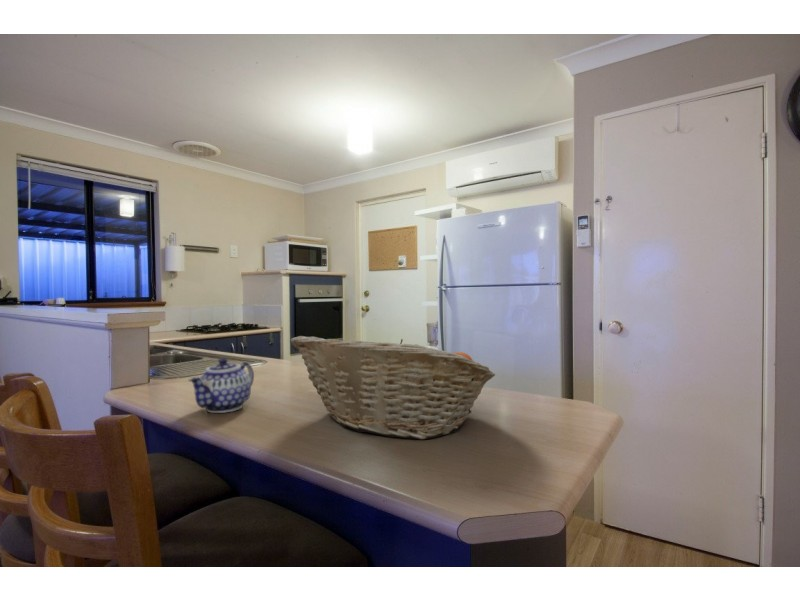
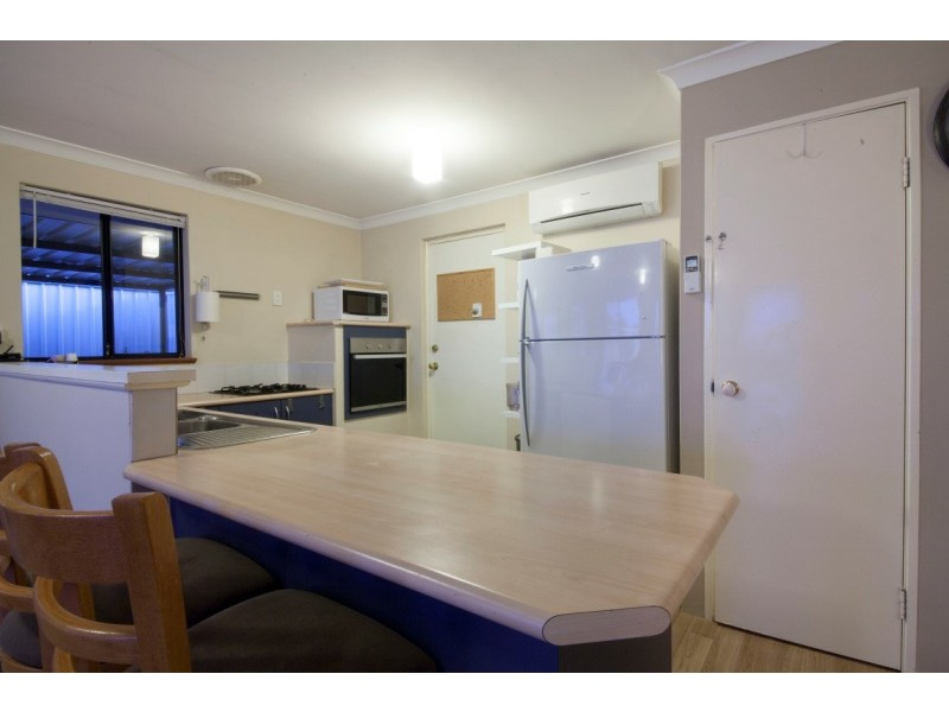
- teapot [187,357,255,414]
- fruit basket [289,335,496,440]
